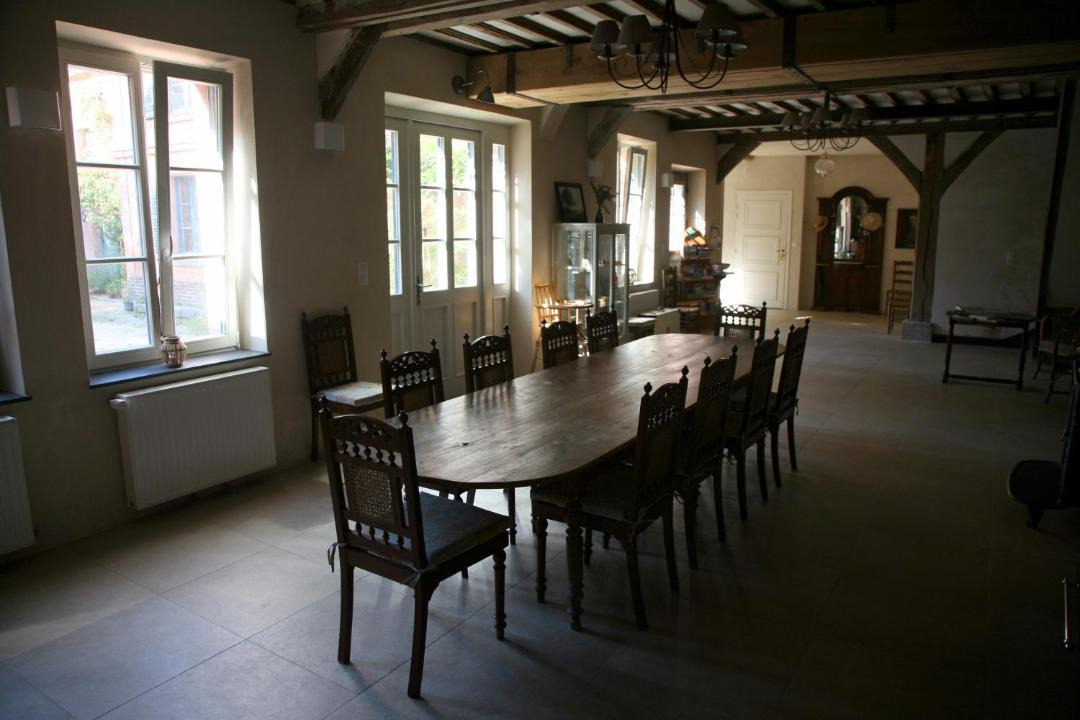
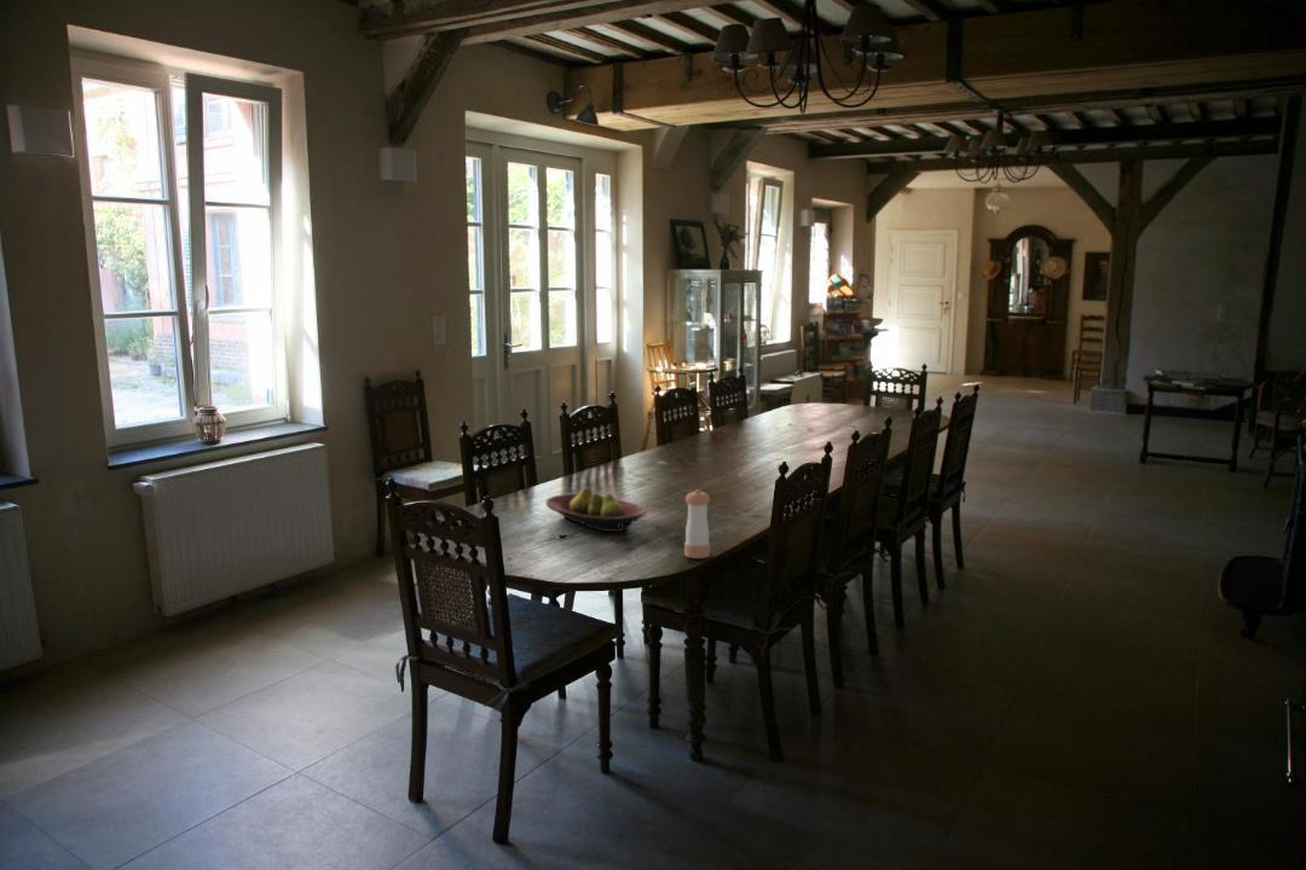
+ pepper shaker [683,488,711,559]
+ fruit bowl [544,487,648,533]
